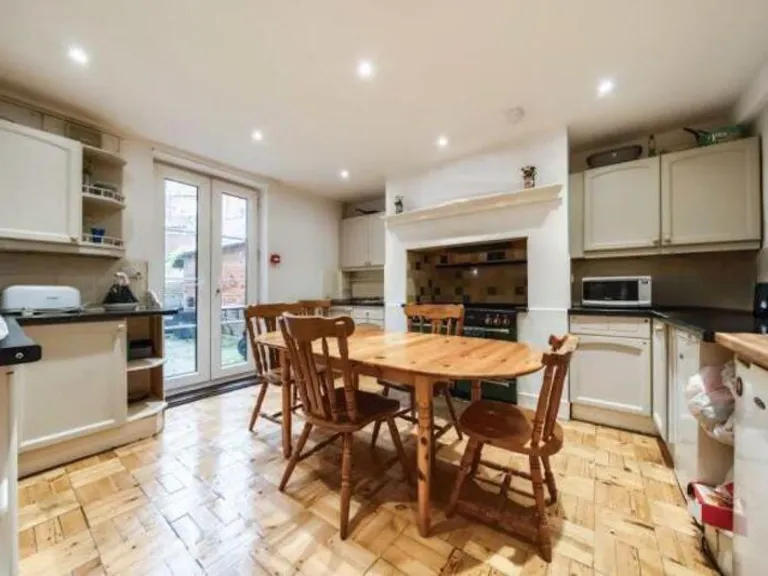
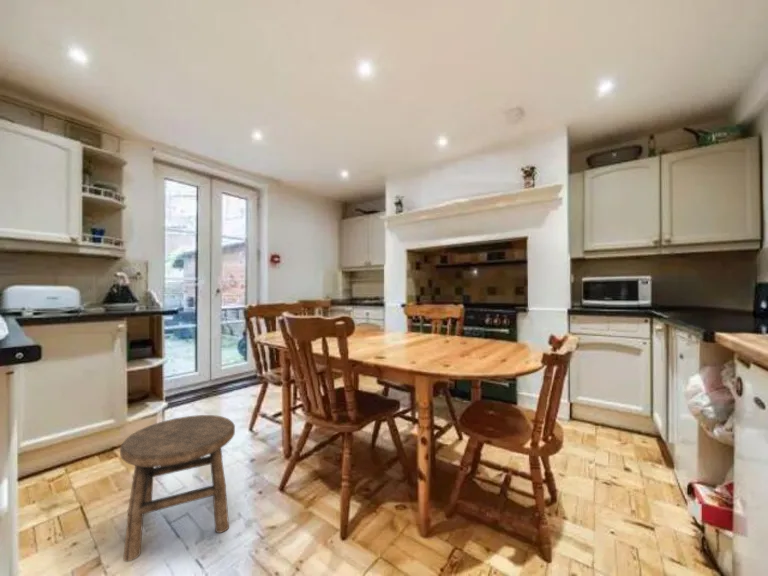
+ stool [119,414,236,562]
